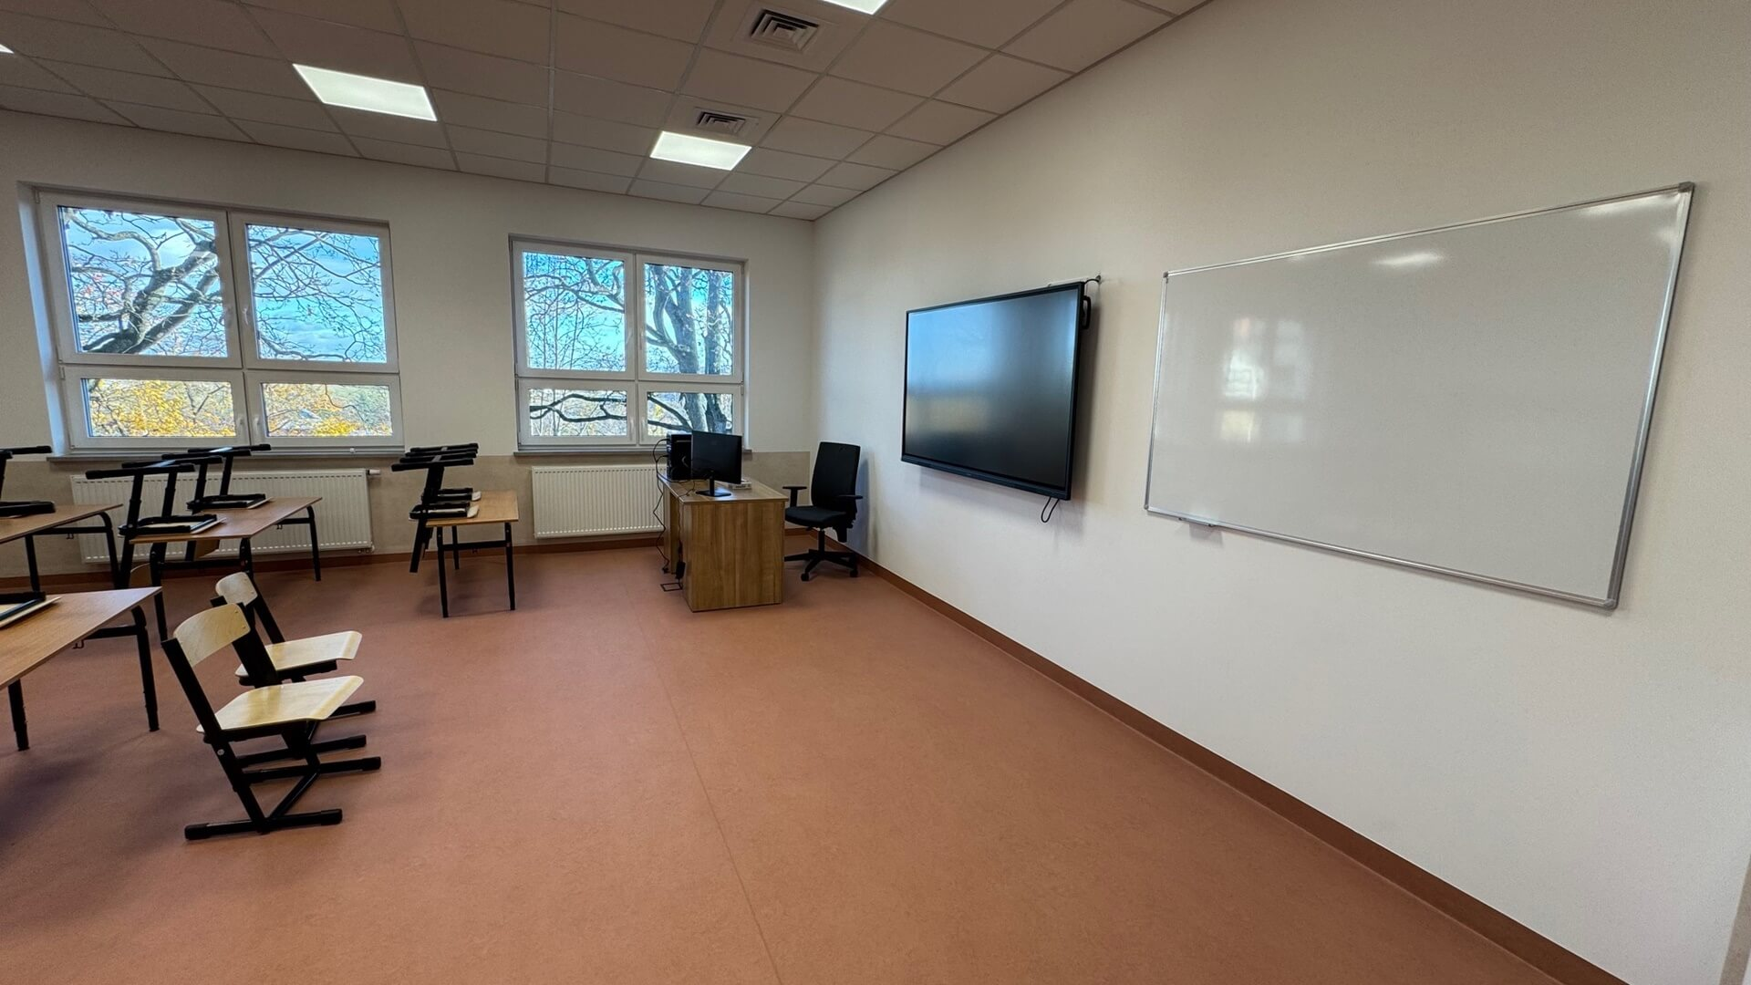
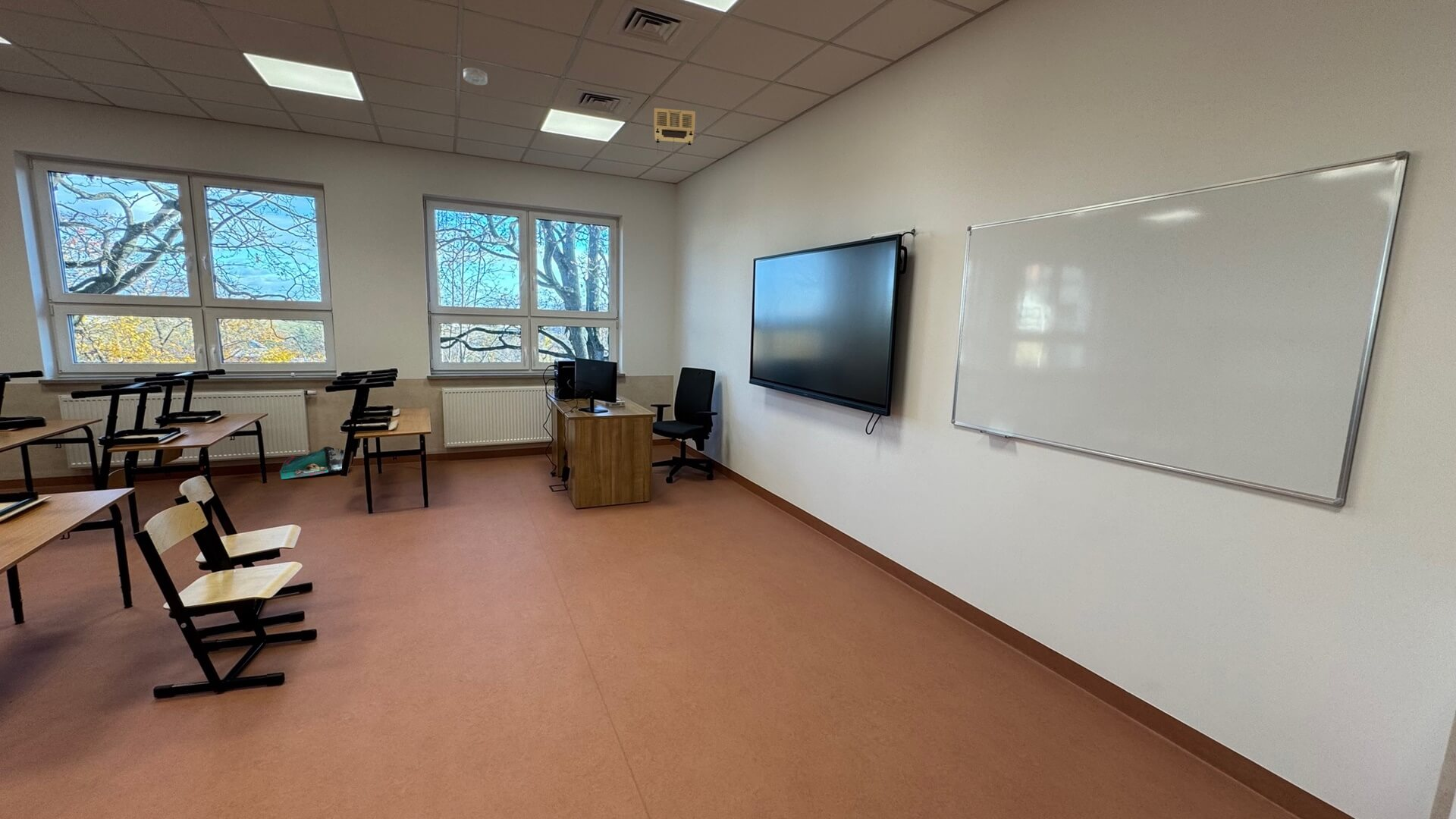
+ smoke detector [463,67,488,86]
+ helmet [279,446,345,480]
+ projector [653,107,696,155]
